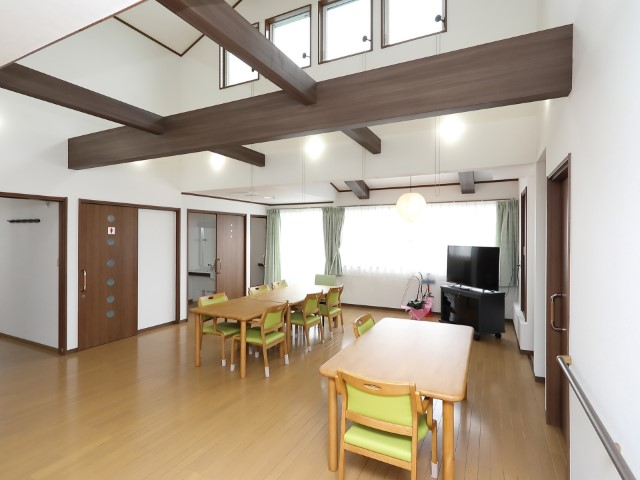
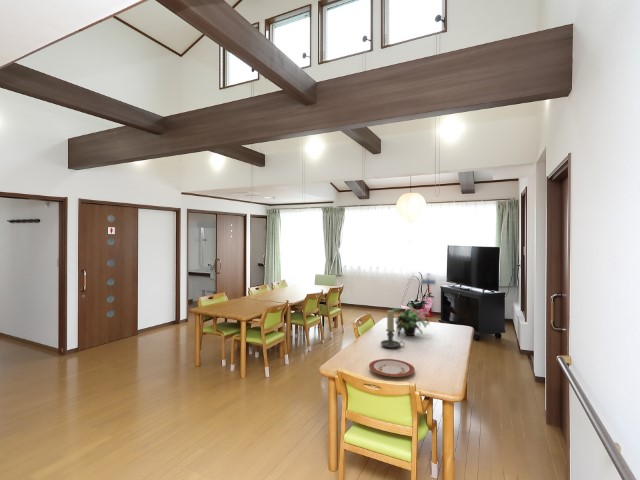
+ candle holder [380,309,406,349]
+ plate [368,358,416,378]
+ potted plant [392,302,431,338]
